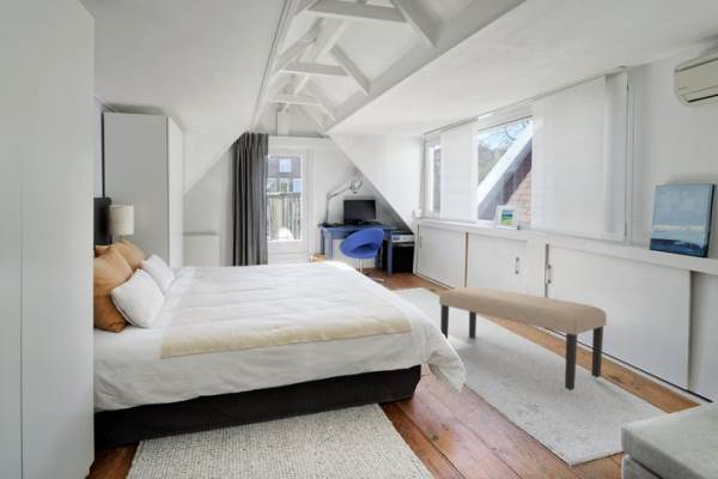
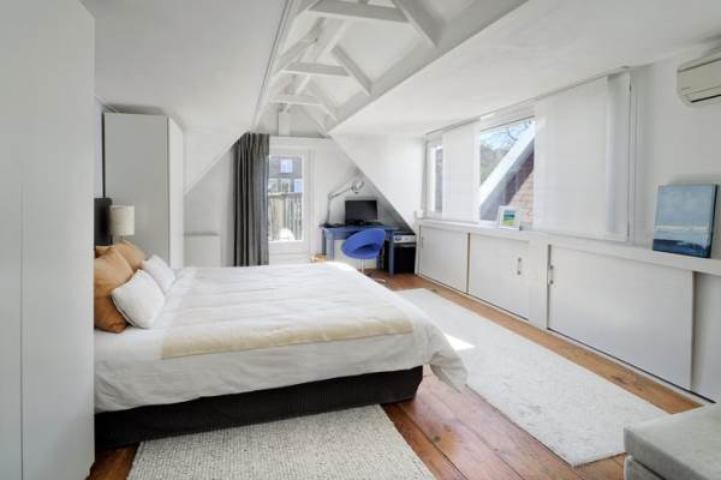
- bench [438,285,608,392]
